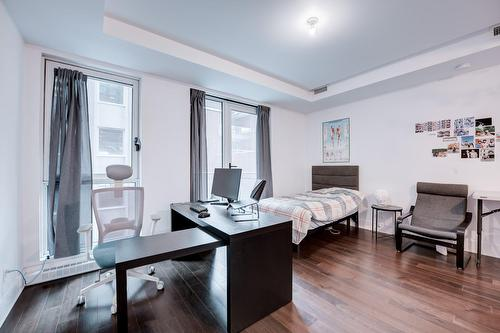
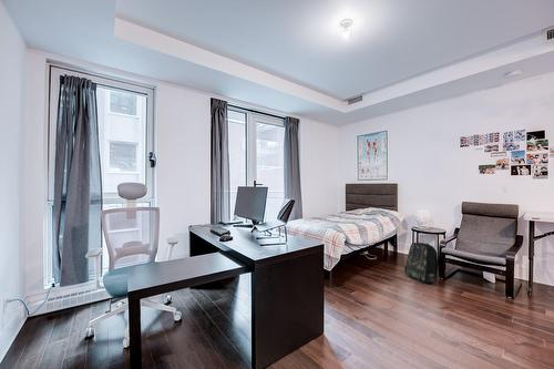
+ backpack [403,242,439,284]
